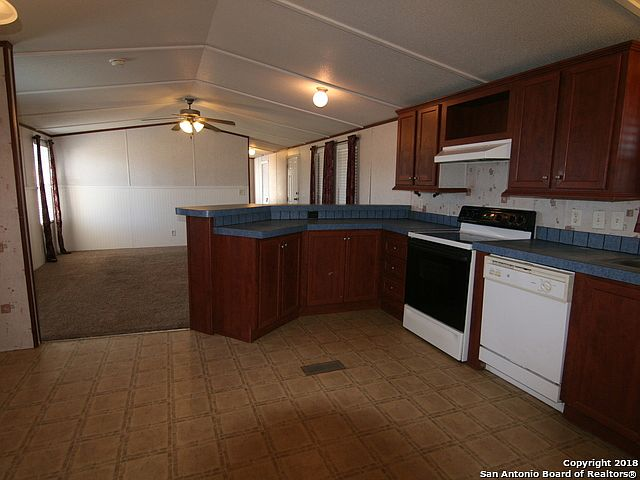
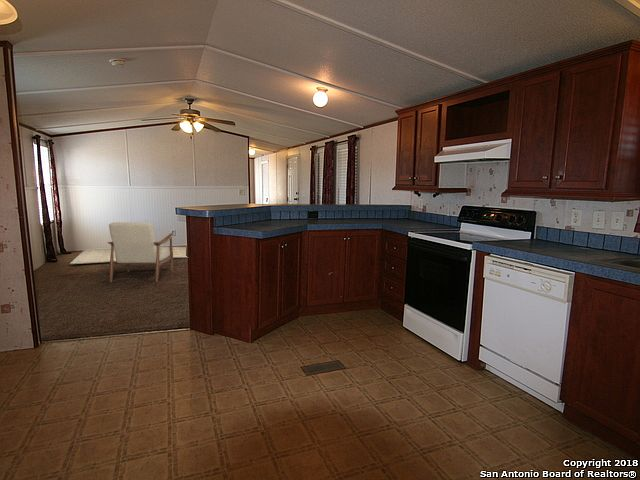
+ chair [107,221,174,284]
+ rug [69,246,188,265]
